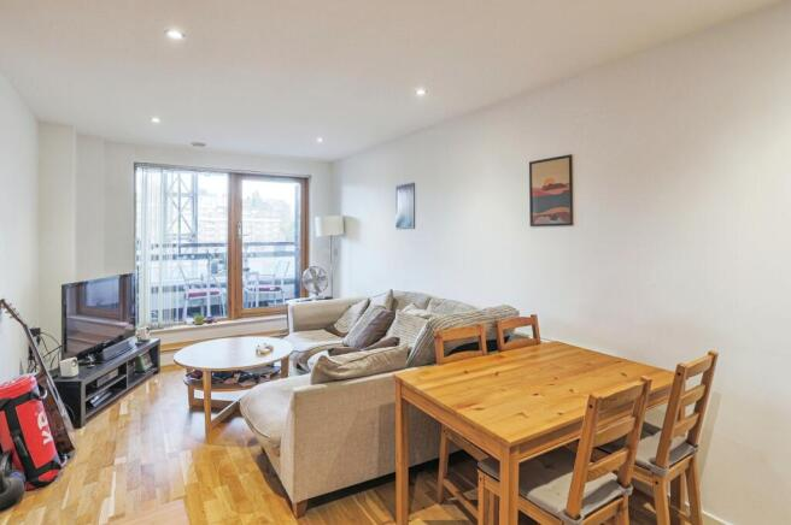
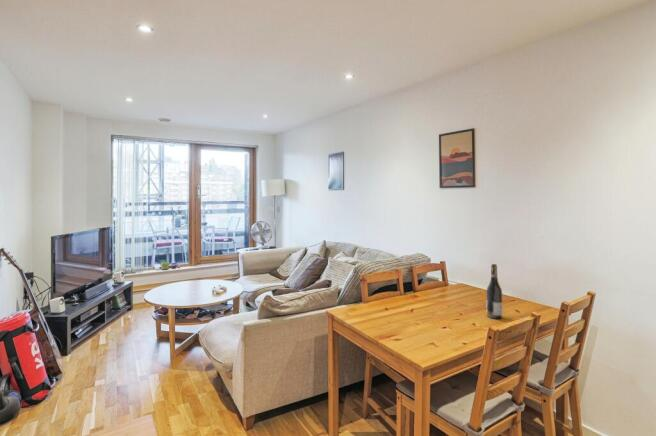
+ wine bottle [485,263,504,320]
